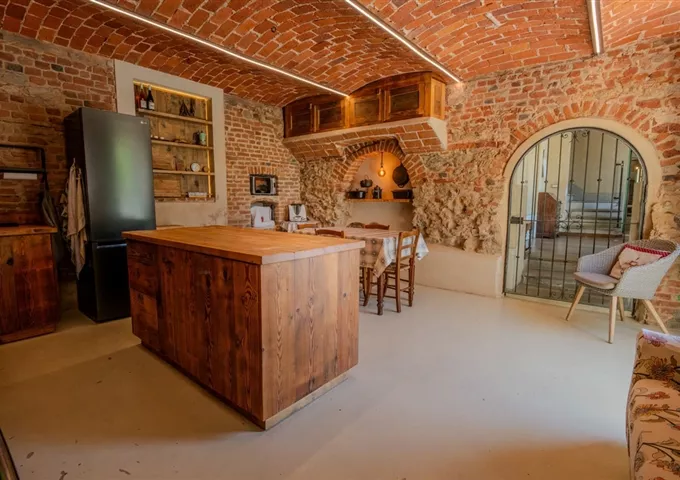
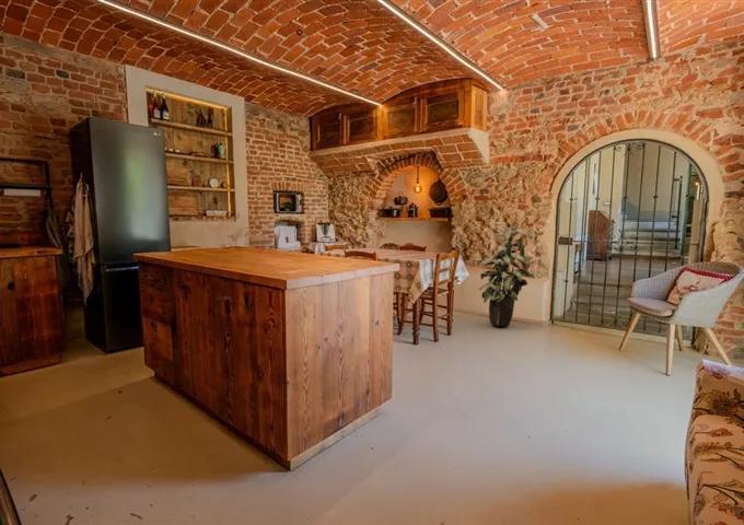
+ indoor plant [476,221,536,328]
